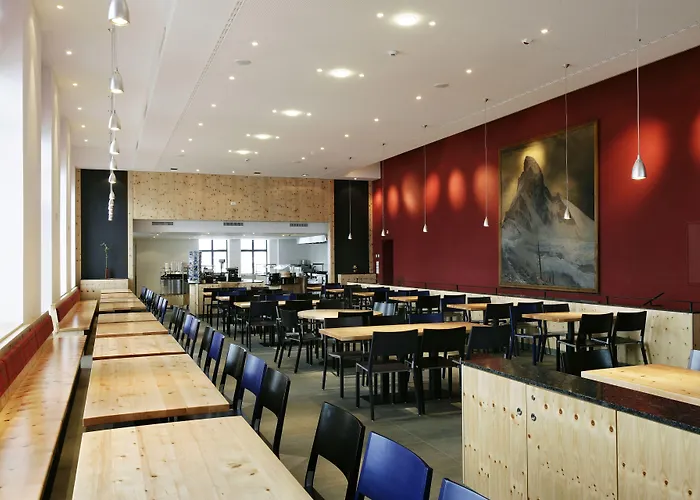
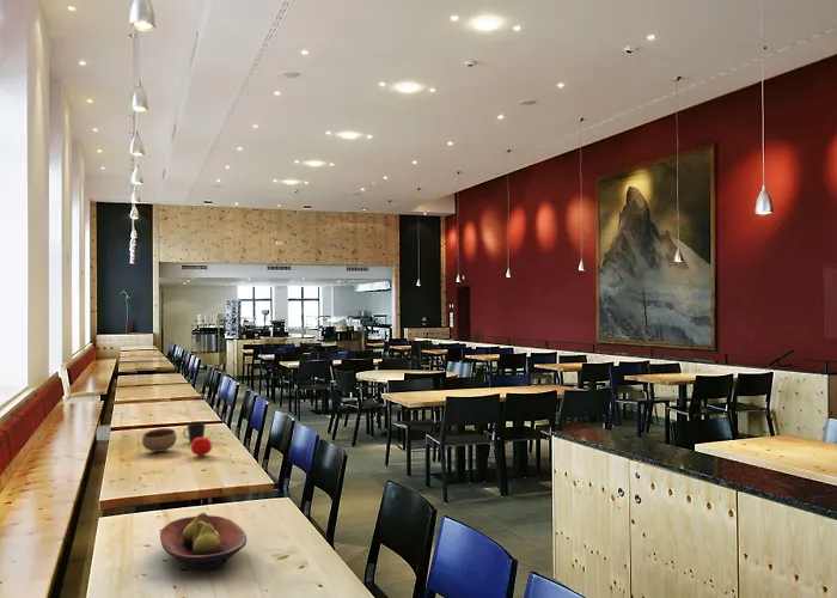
+ cup [182,422,207,444]
+ apple [190,437,213,457]
+ bowl [141,427,178,453]
+ fruit bowl [159,512,248,572]
